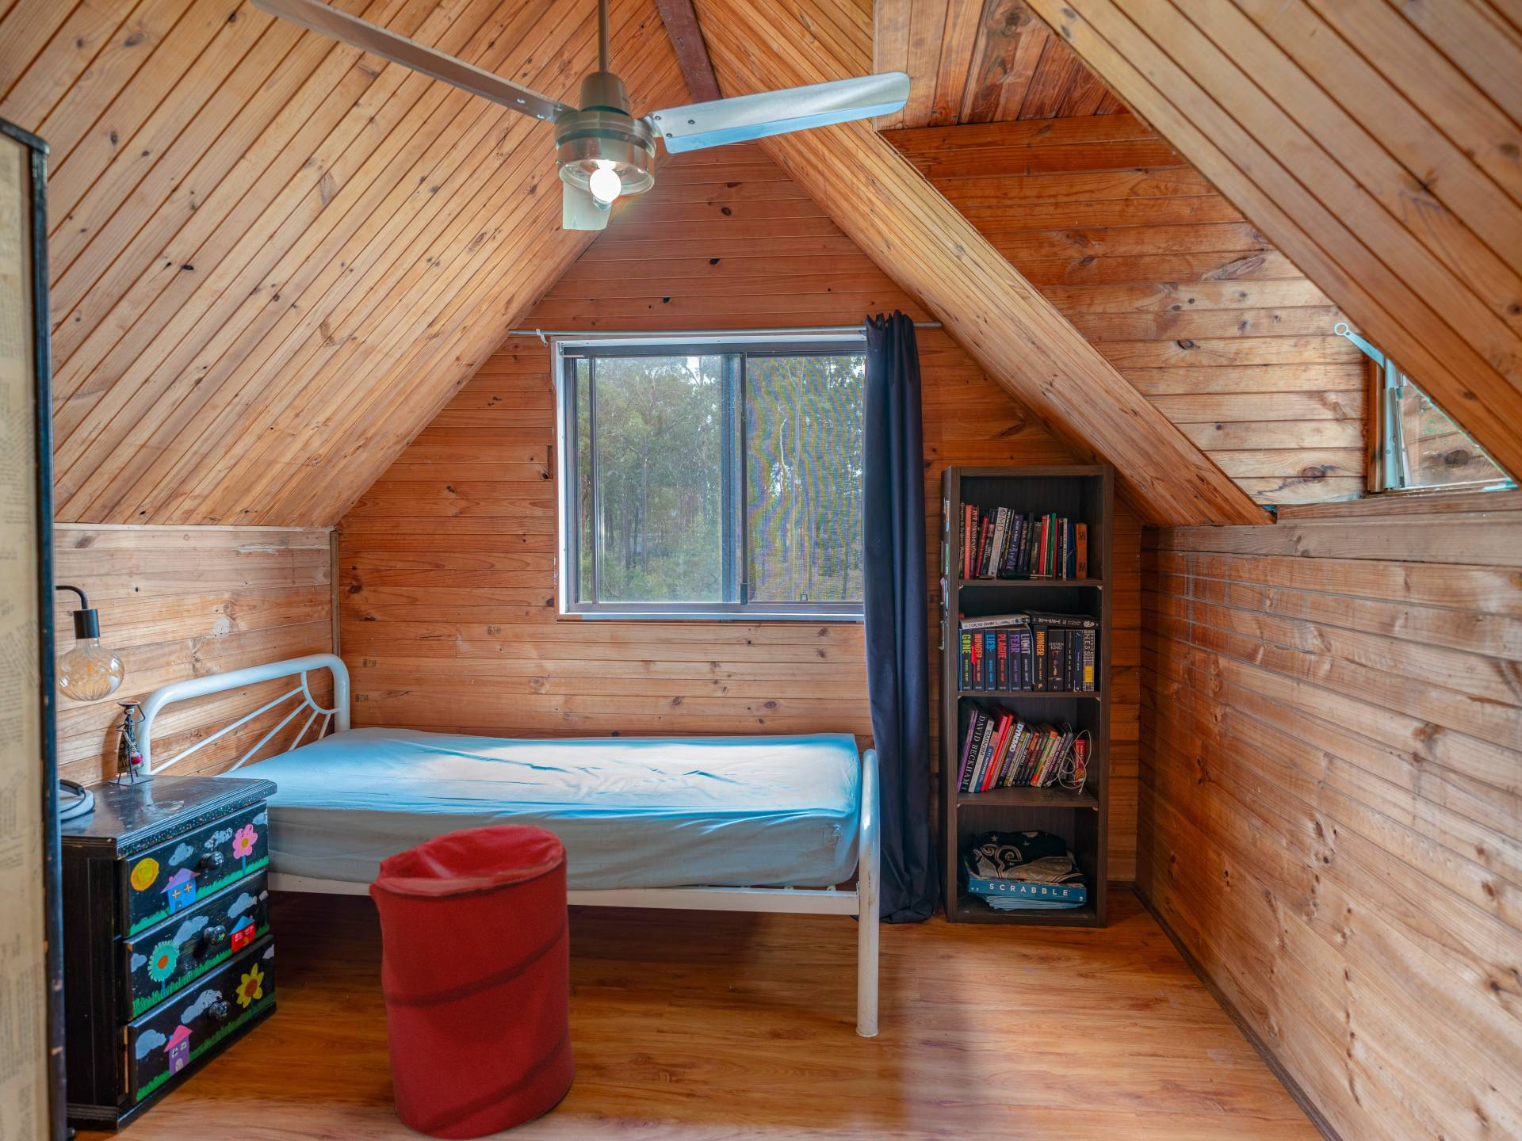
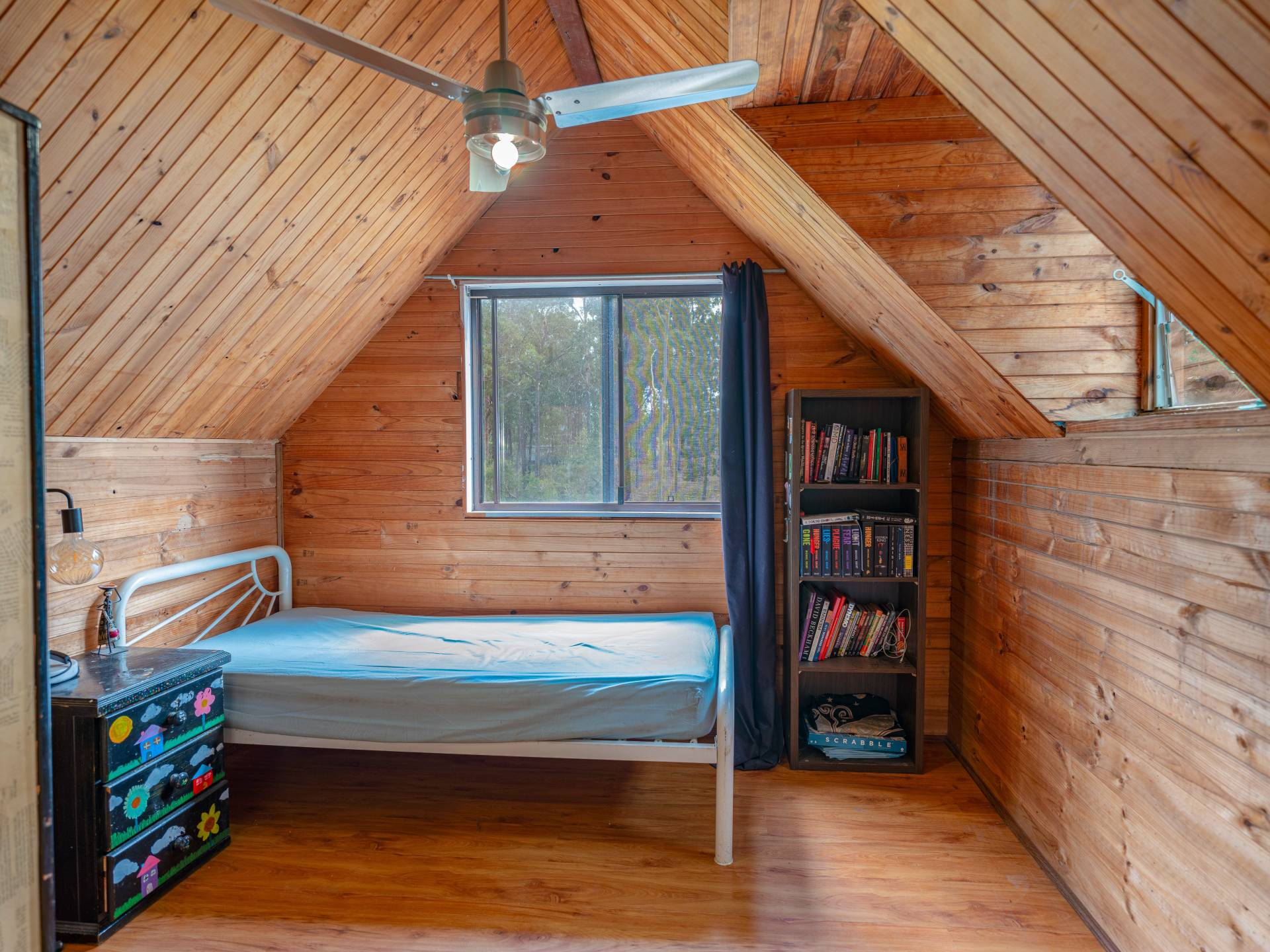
- laundry hamper [368,822,576,1141]
